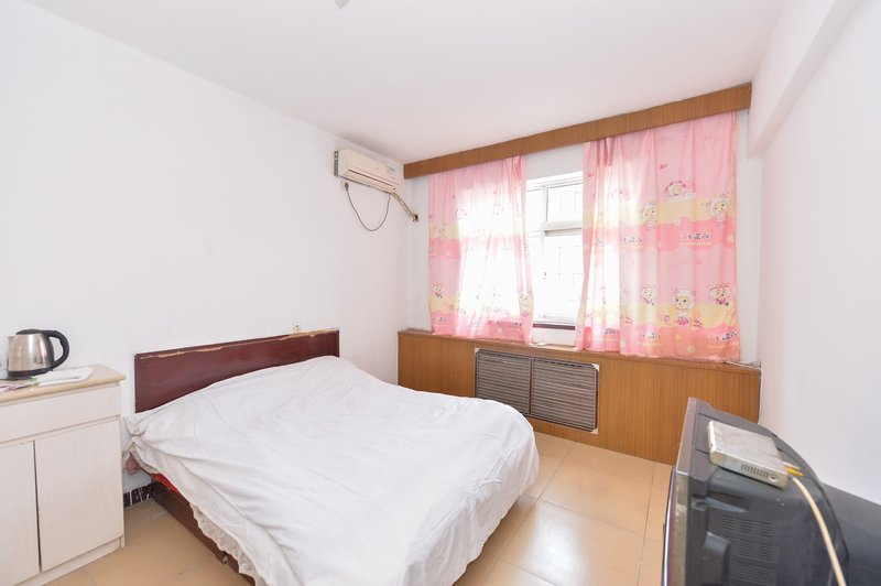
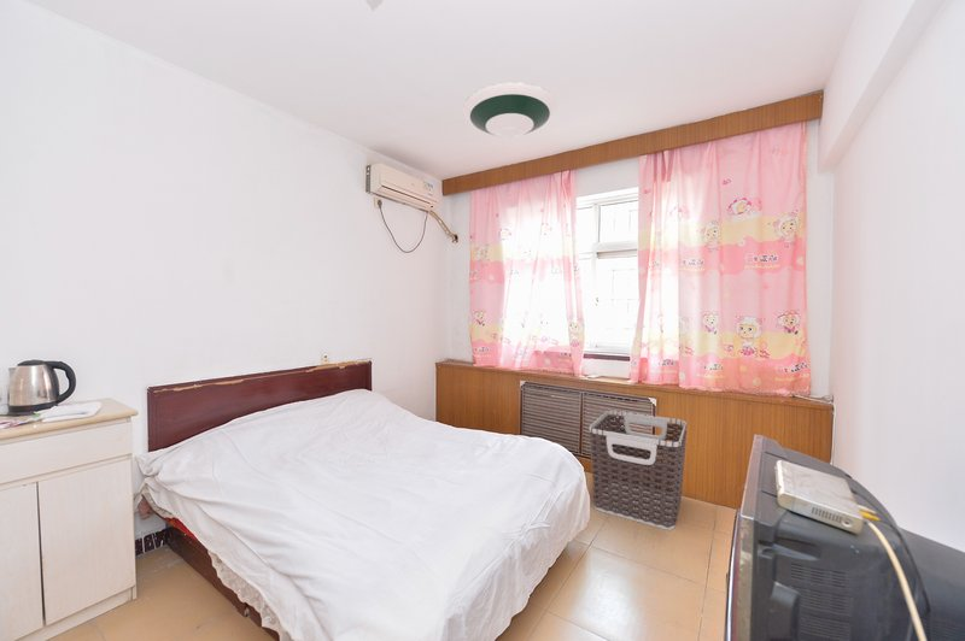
+ clothes hamper [587,410,688,531]
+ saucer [462,81,558,139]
